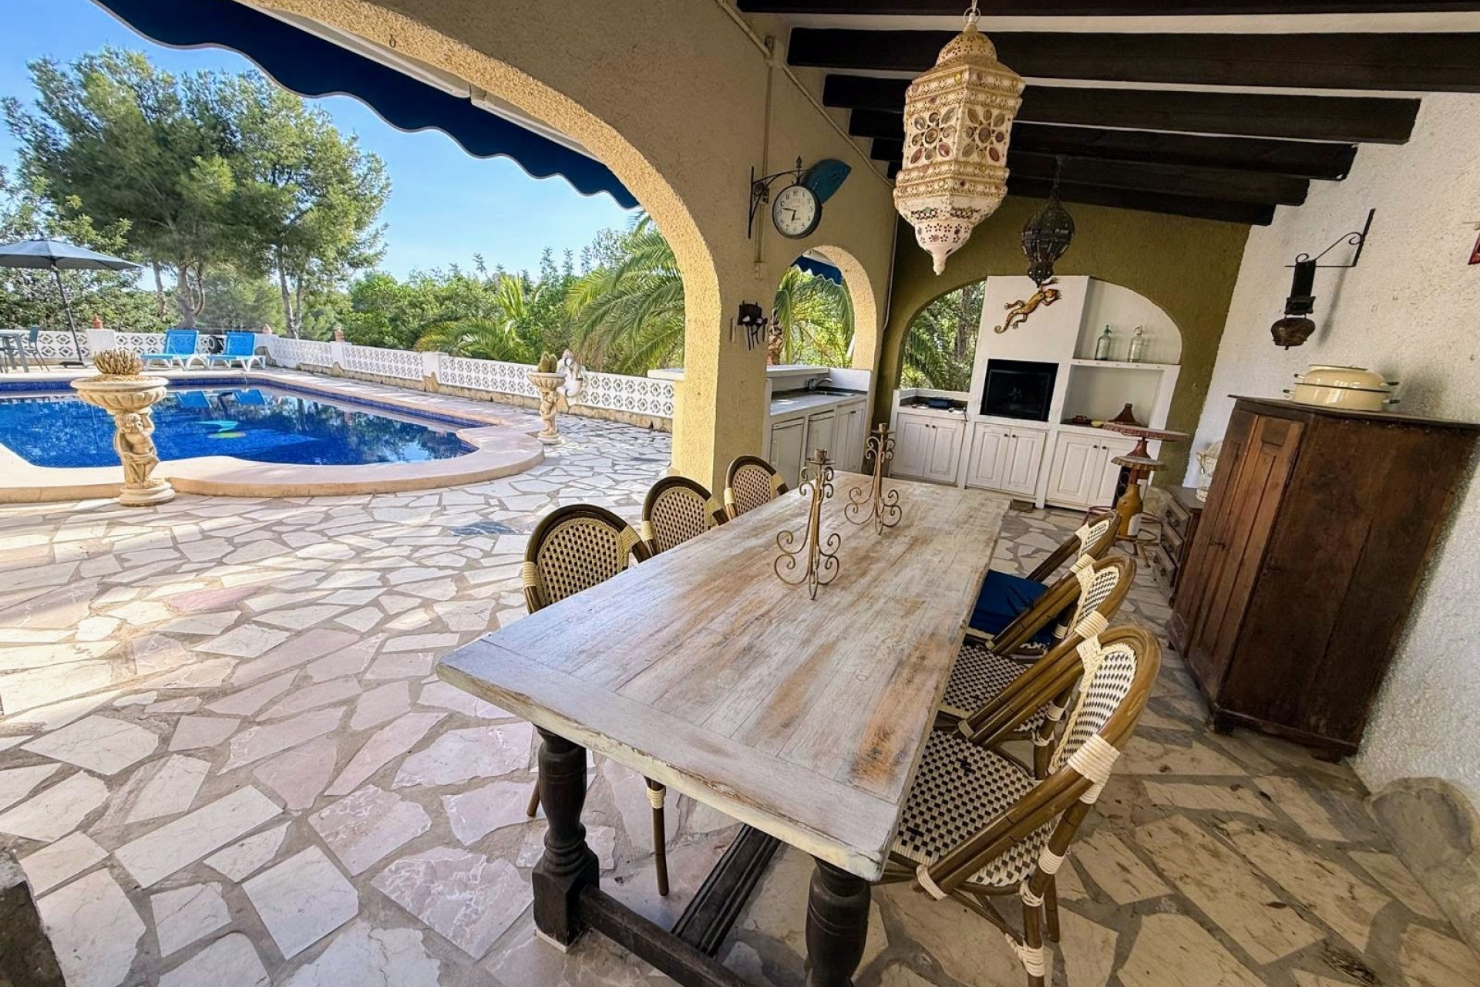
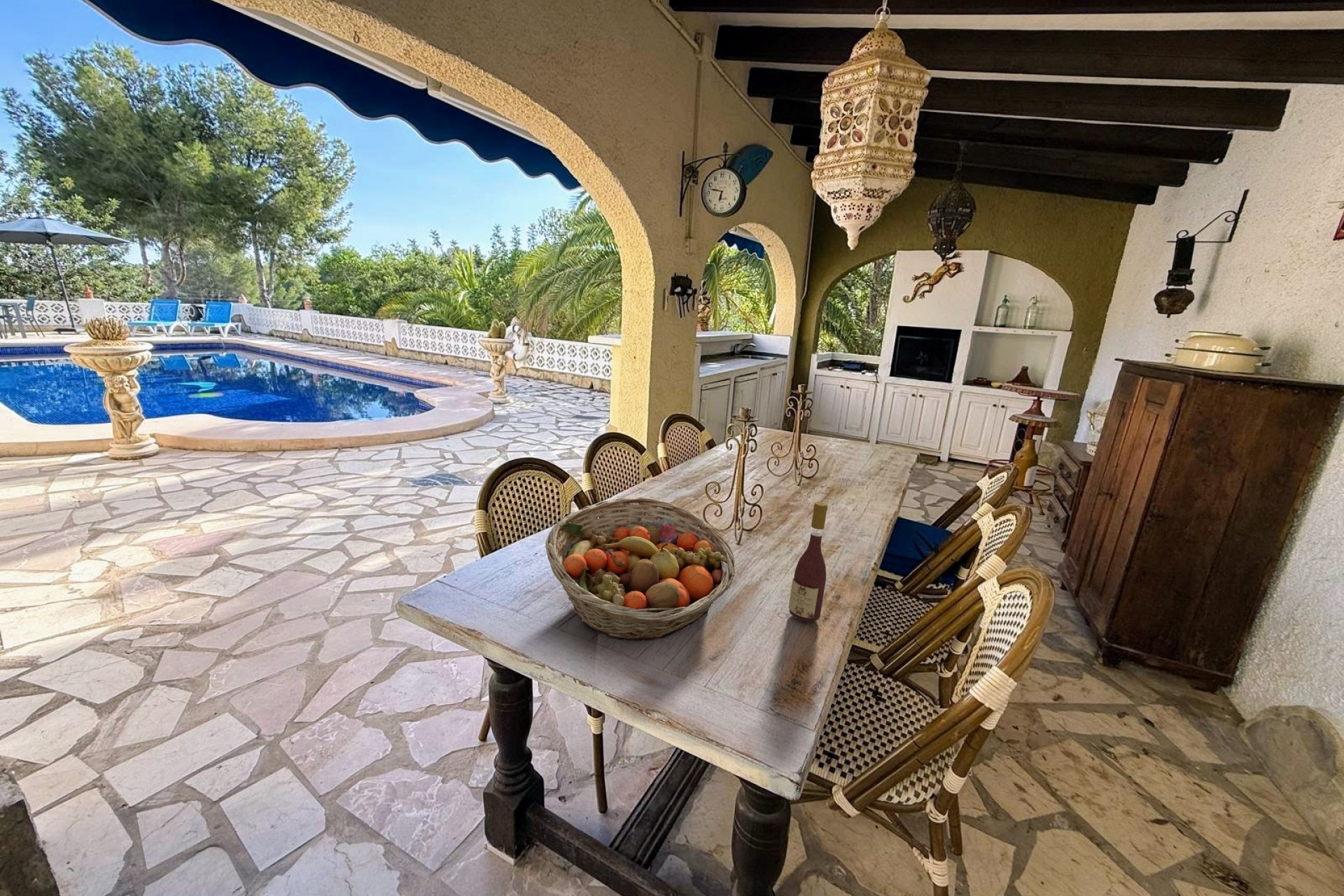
+ wine bottle [788,501,828,622]
+ fruit basket [545,496,736,641]
